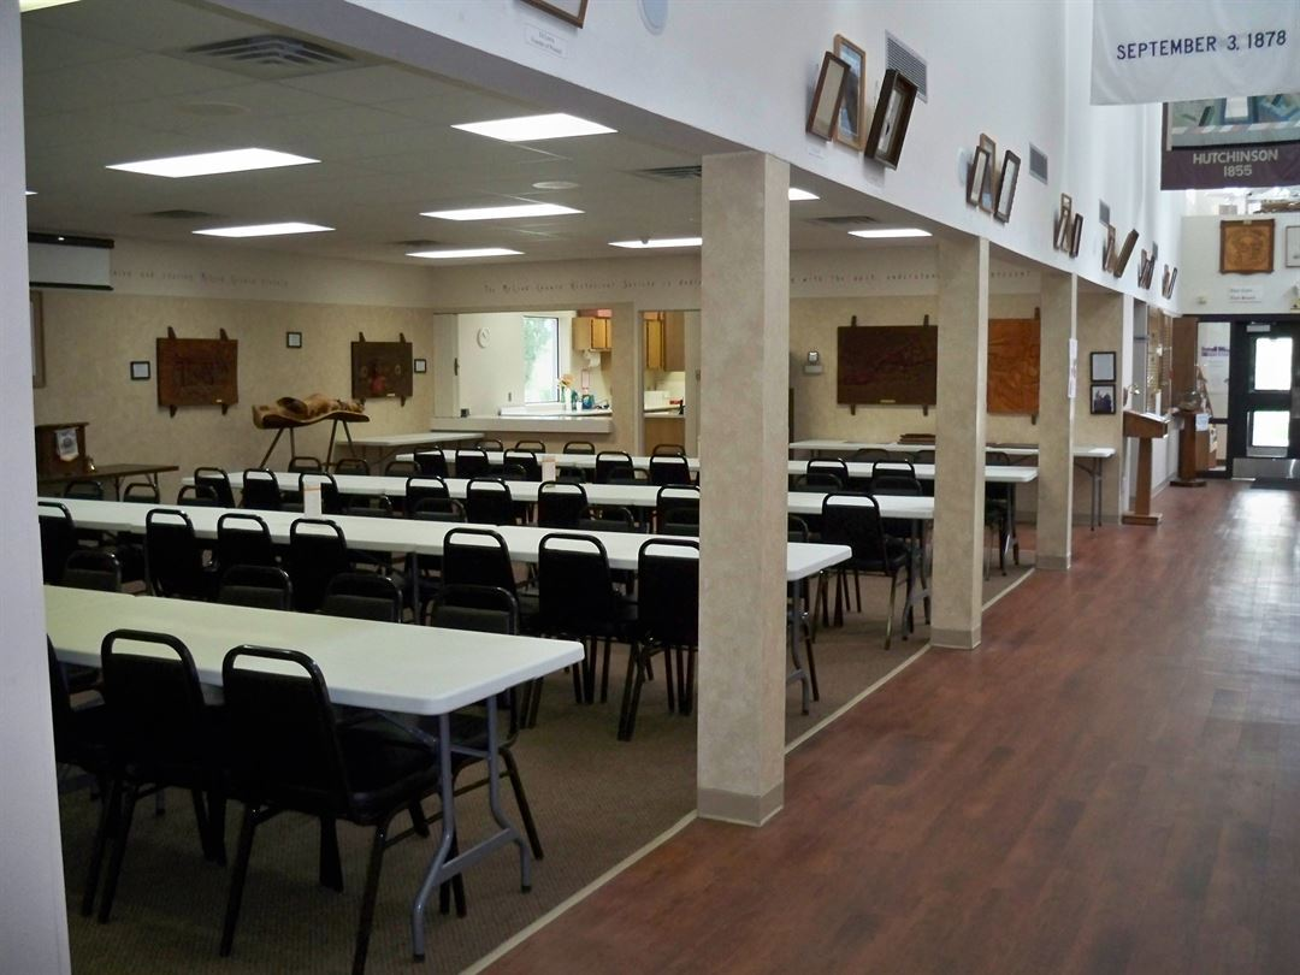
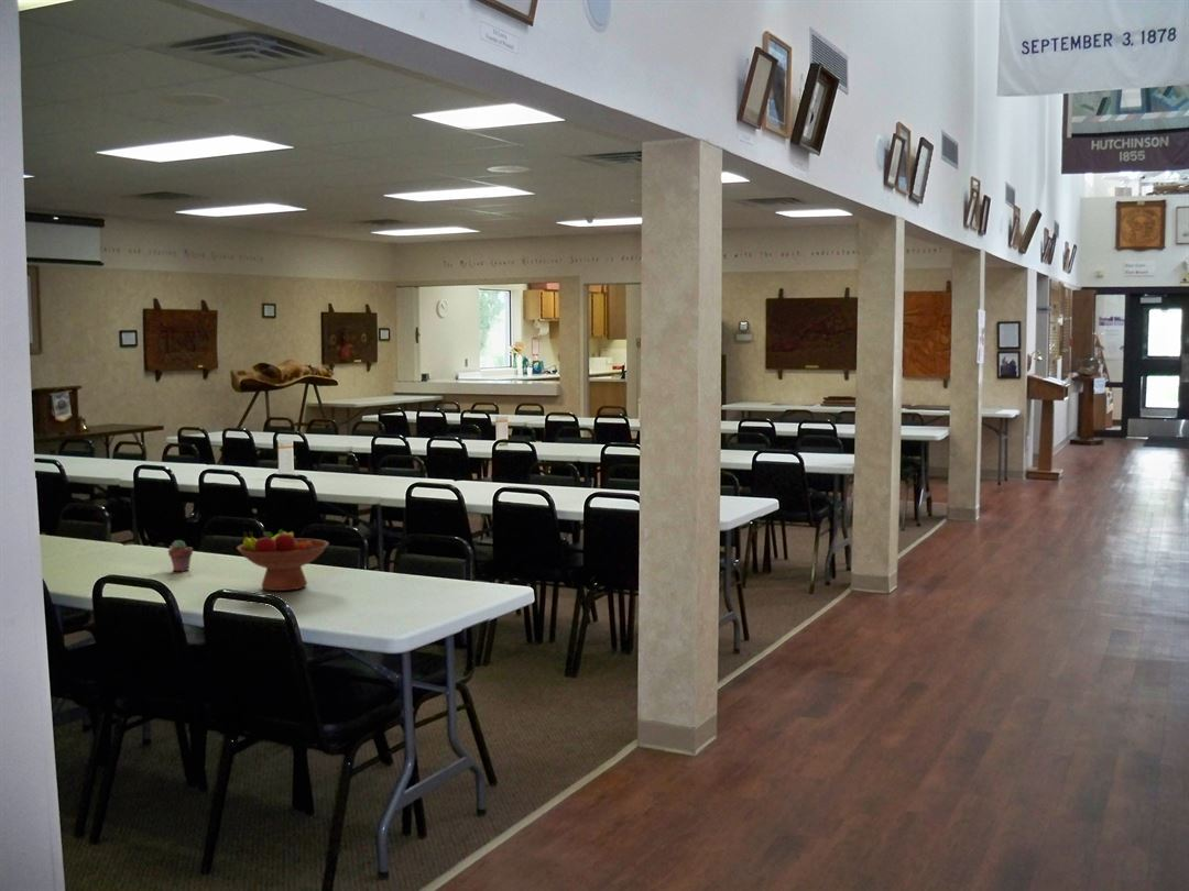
+ fruit bowl [236,528,330,592]
+ potted succulent [167,539,194,572]
